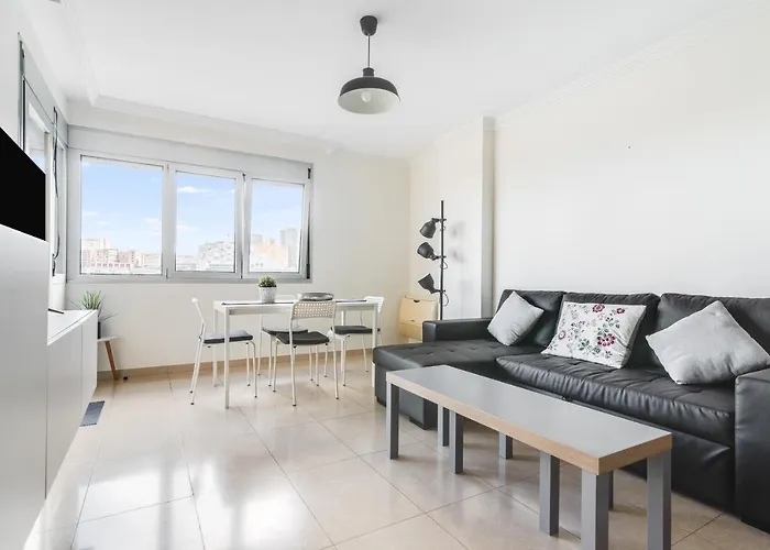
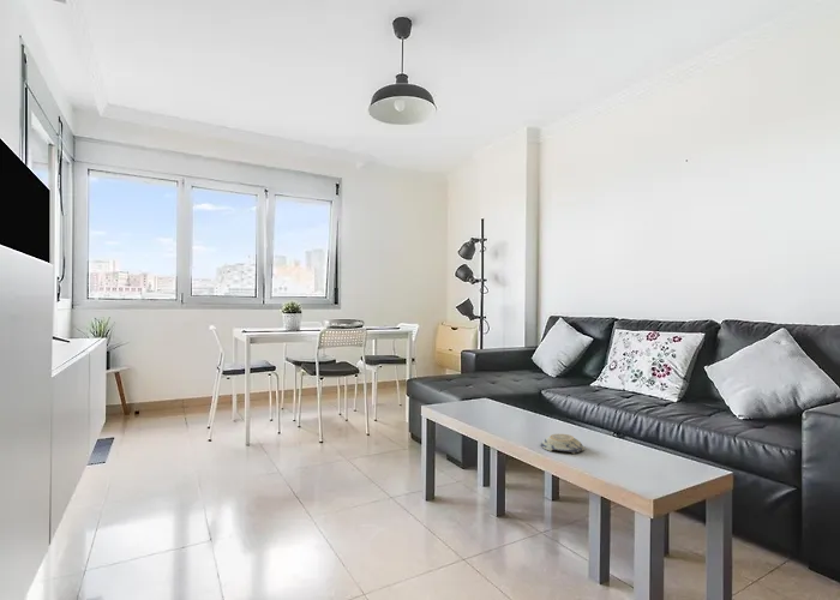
+ decorative bowl [540,433,586,455]
